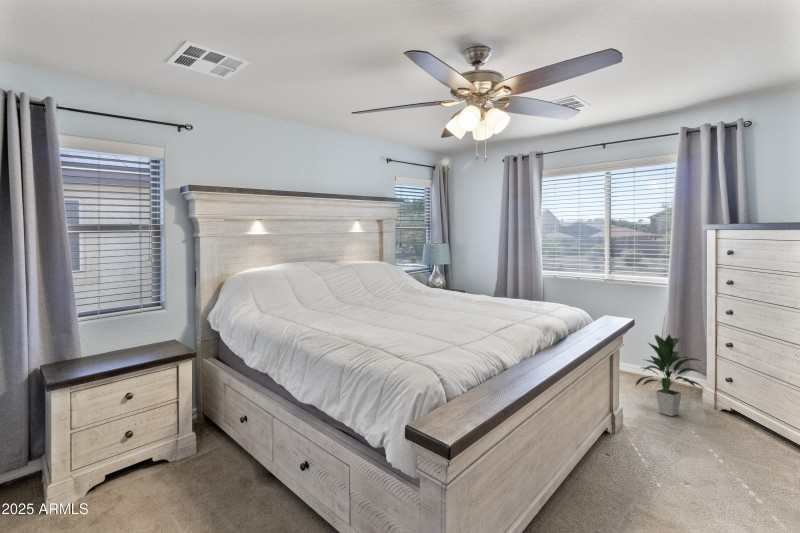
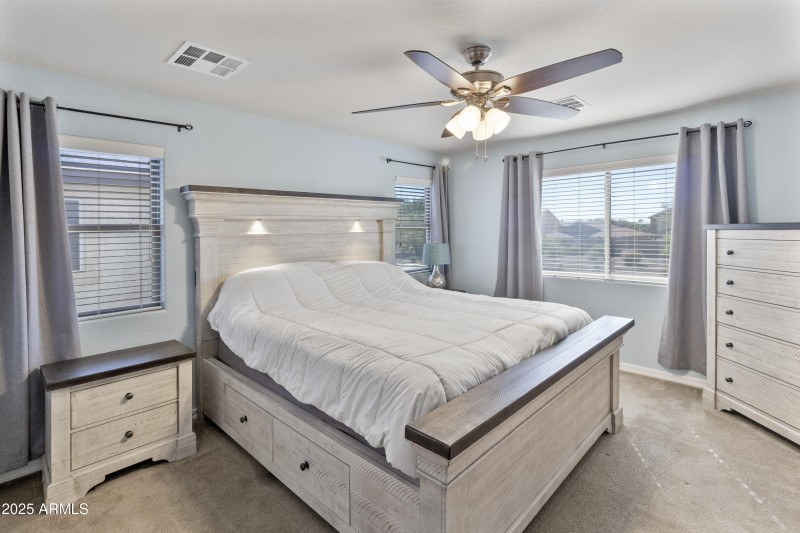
- indoor plant [635,333,707,417]
